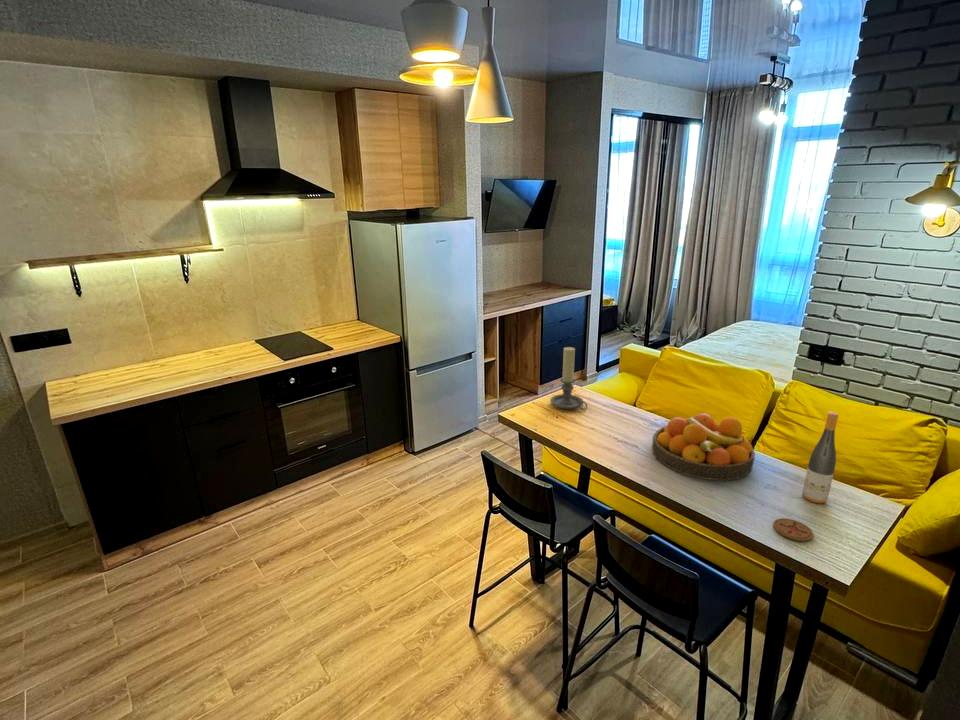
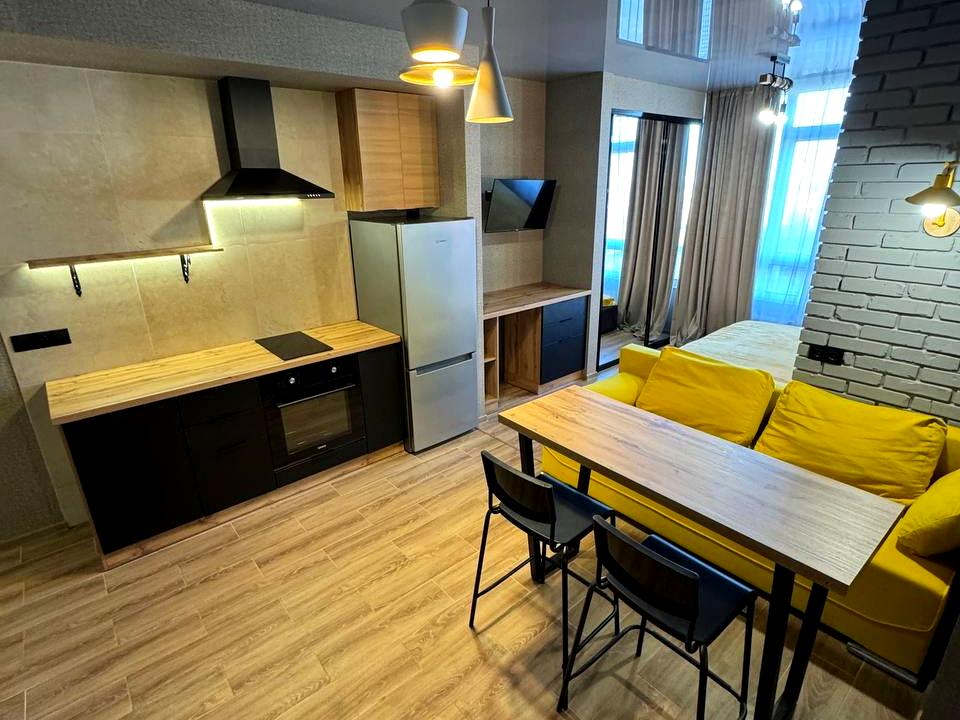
- fruit bowl [651,412,756,481]
- wine bottle [801,411,839,504]
- candle holder [549,346,589,411]
- coaster [772,517,814,542]
